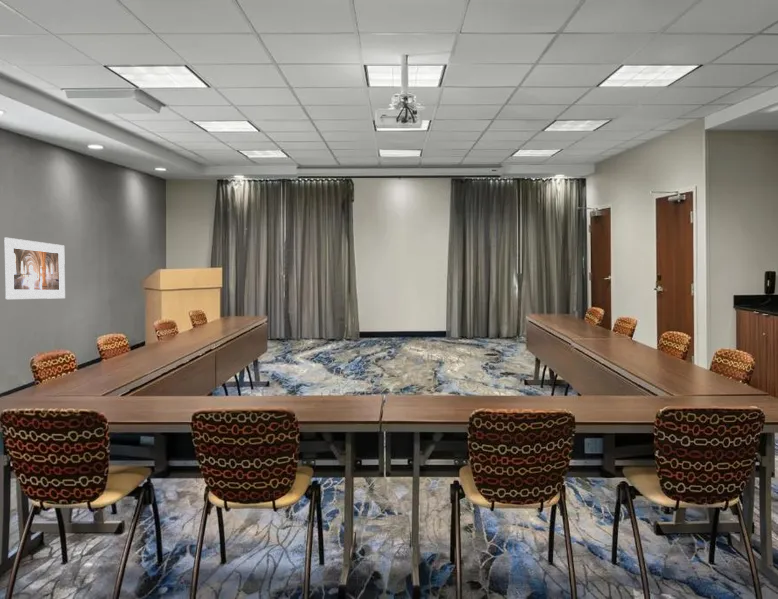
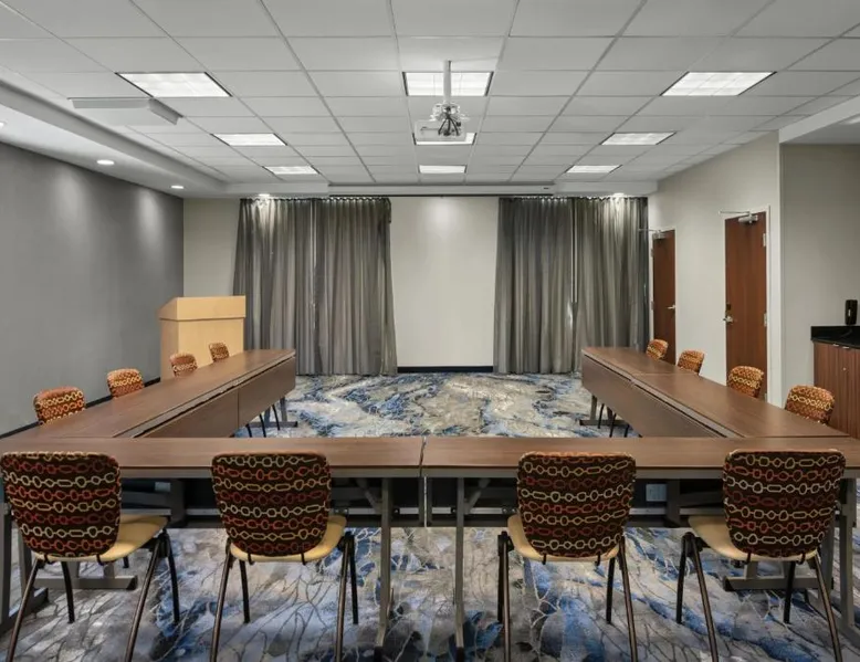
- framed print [3,237,66,300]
